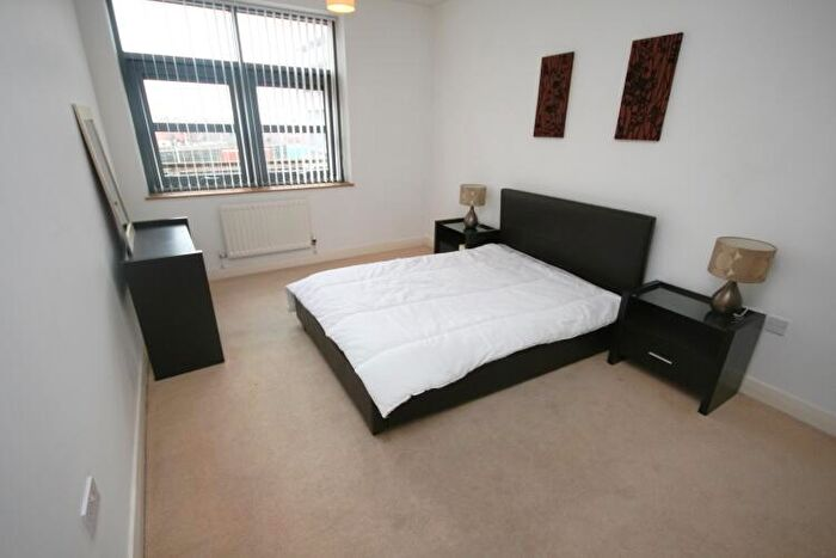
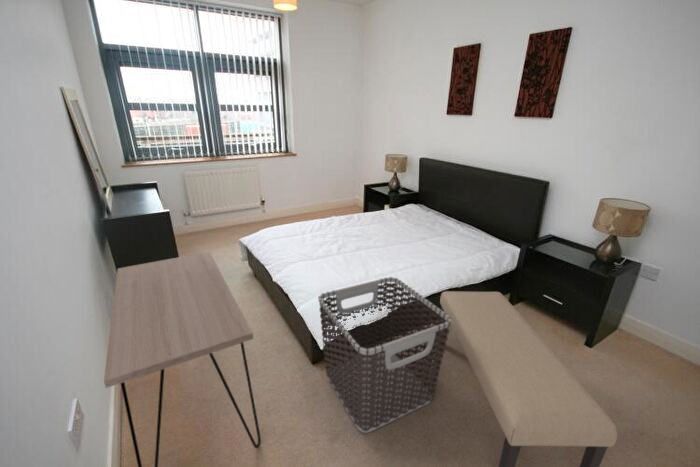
+ bench [439,290,619,467]
+ clothes hamper [317,276,451,434]
+ desk [103,251,262,467]
